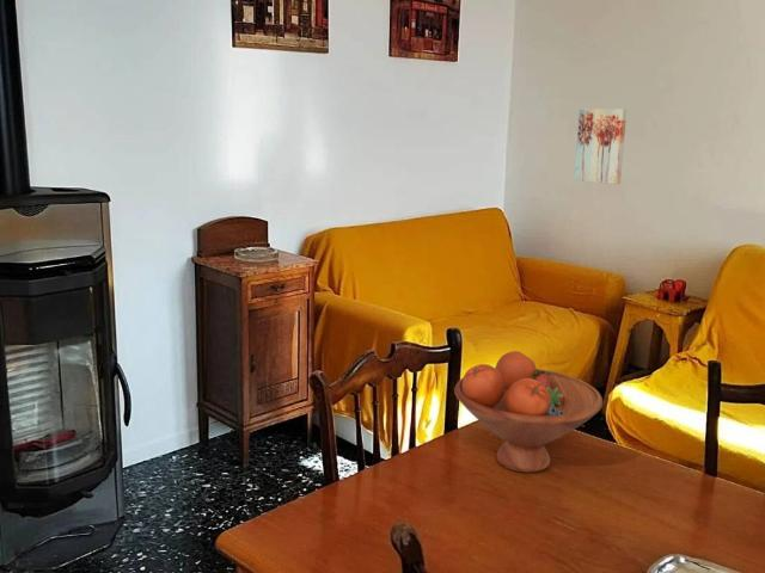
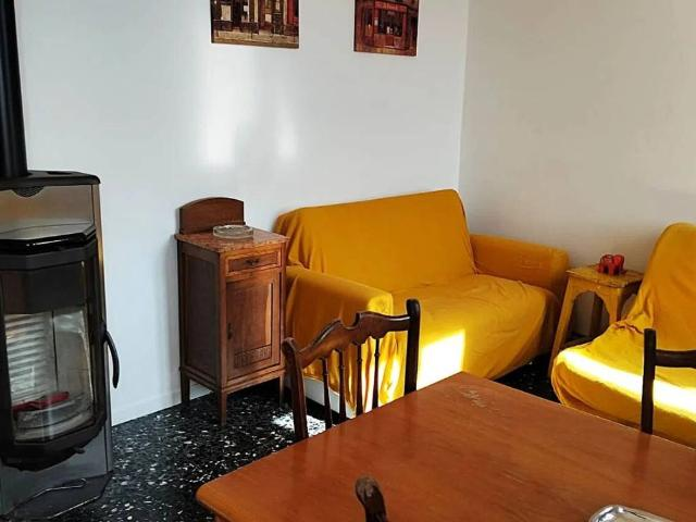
- wall art [574,107,628,185]
- fruit bowl [453,350,604,474]
